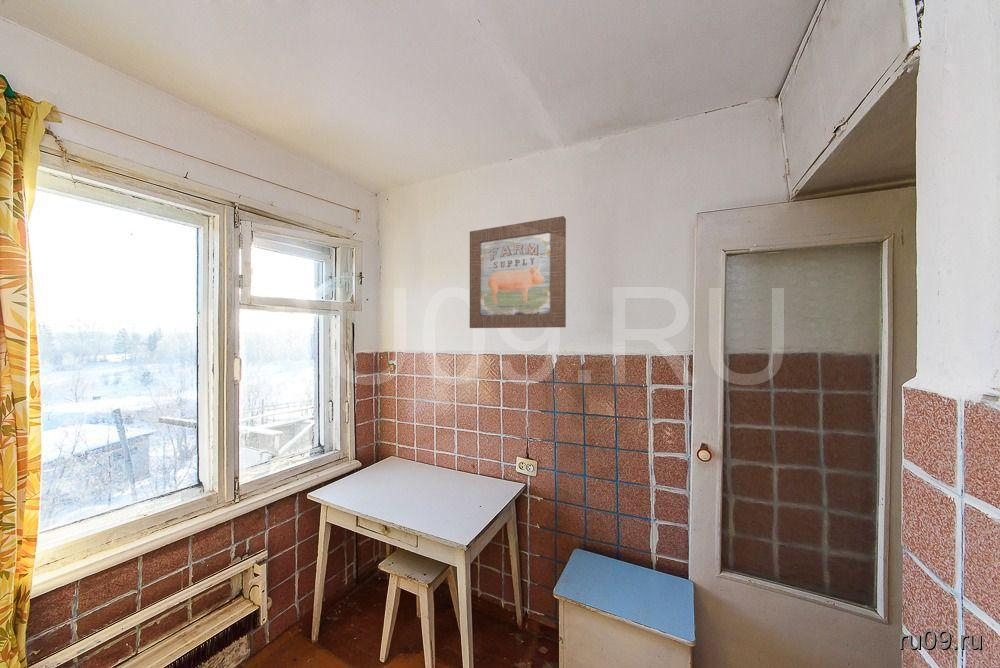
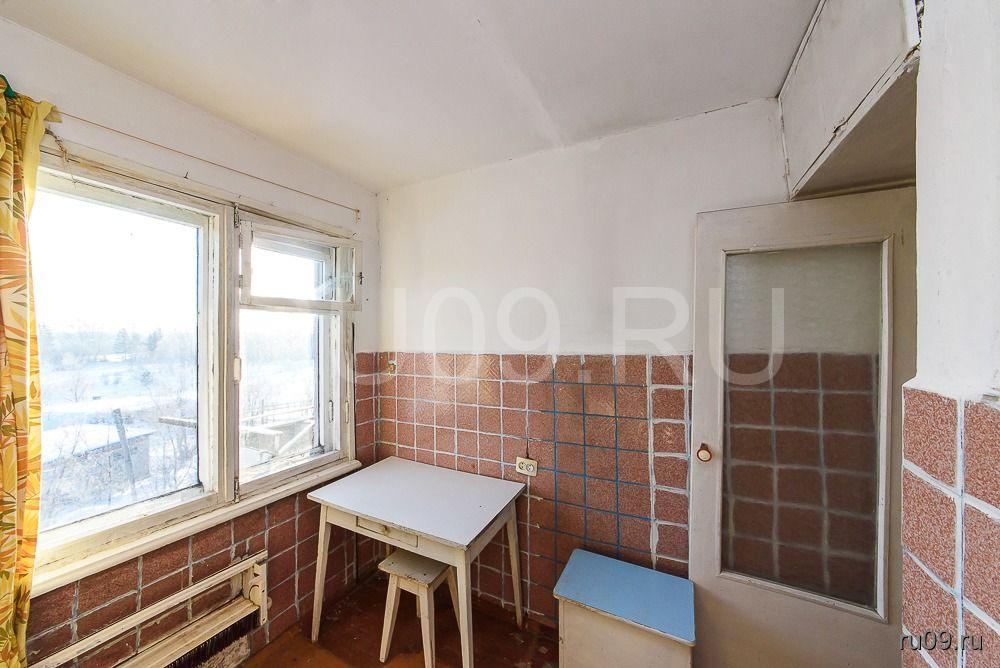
- wall art [469,215,567,329]
